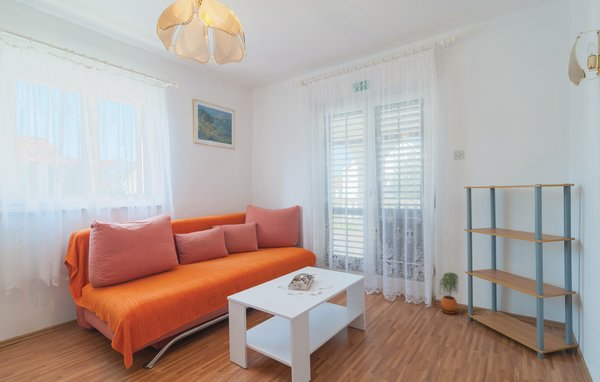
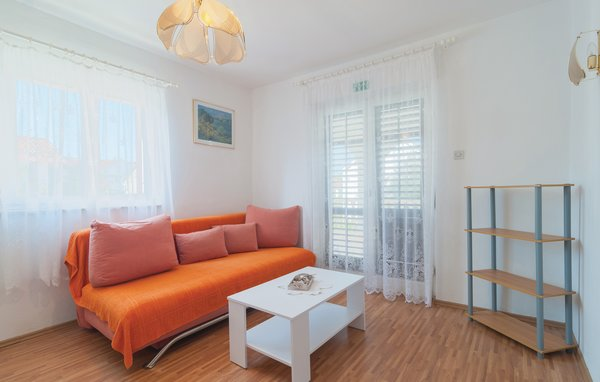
- potted plant [438,272,459,315]
